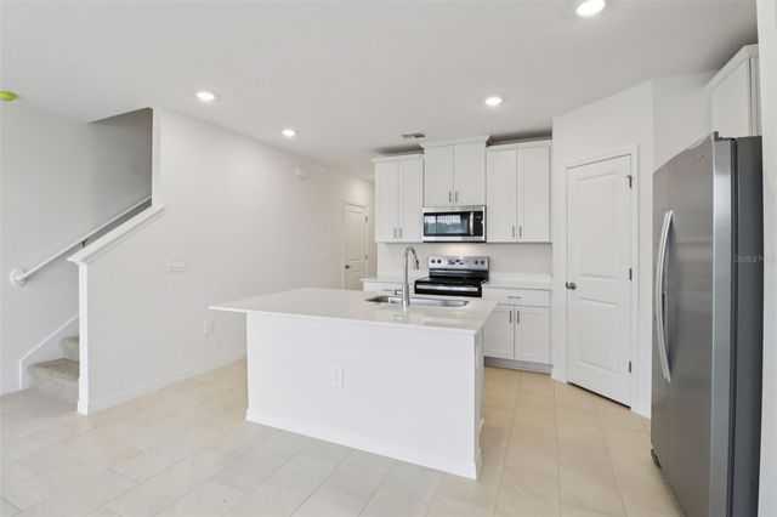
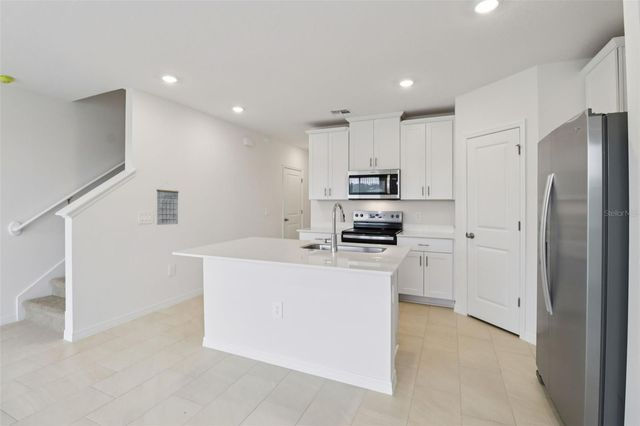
+ calendar [156,181,180,226]
